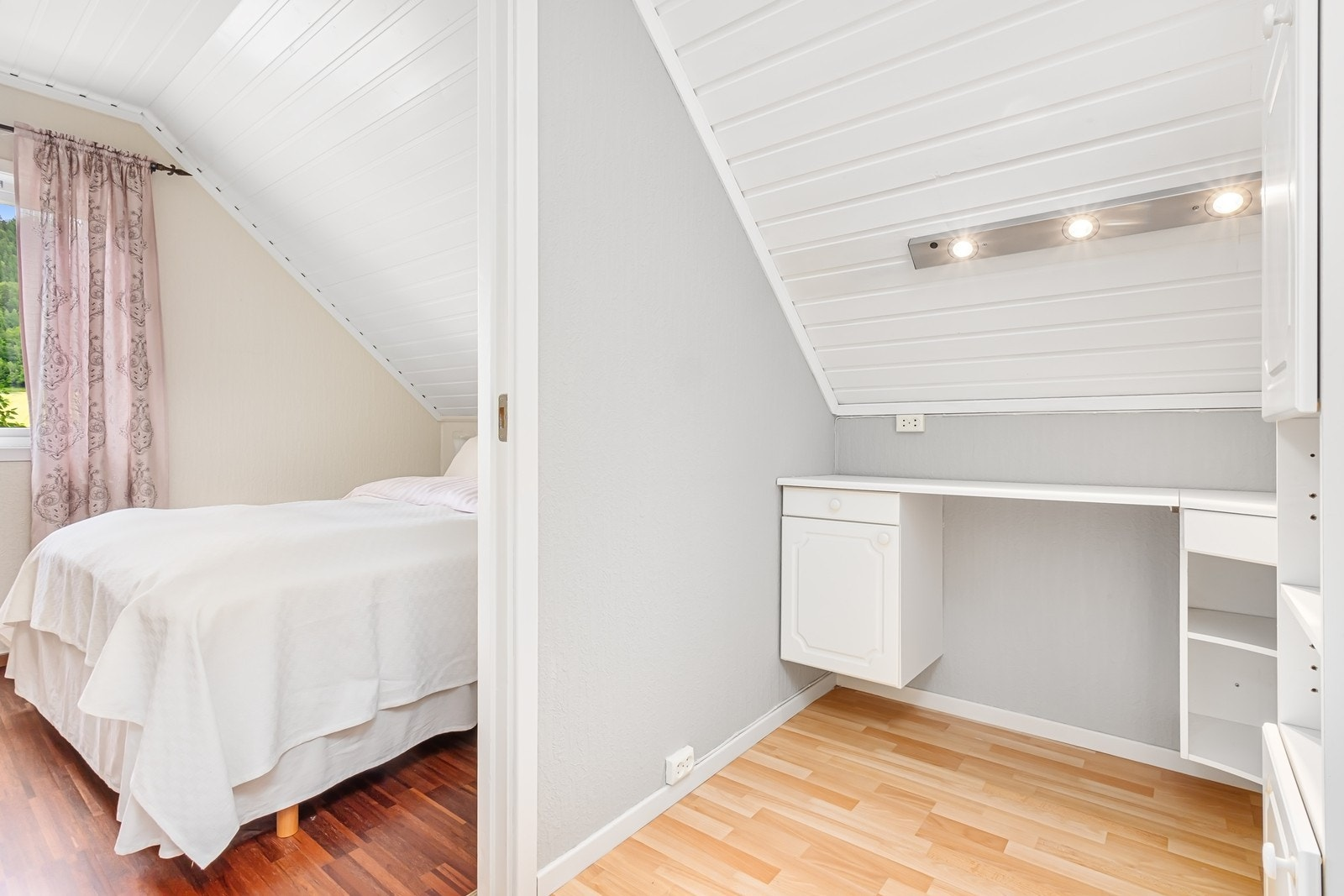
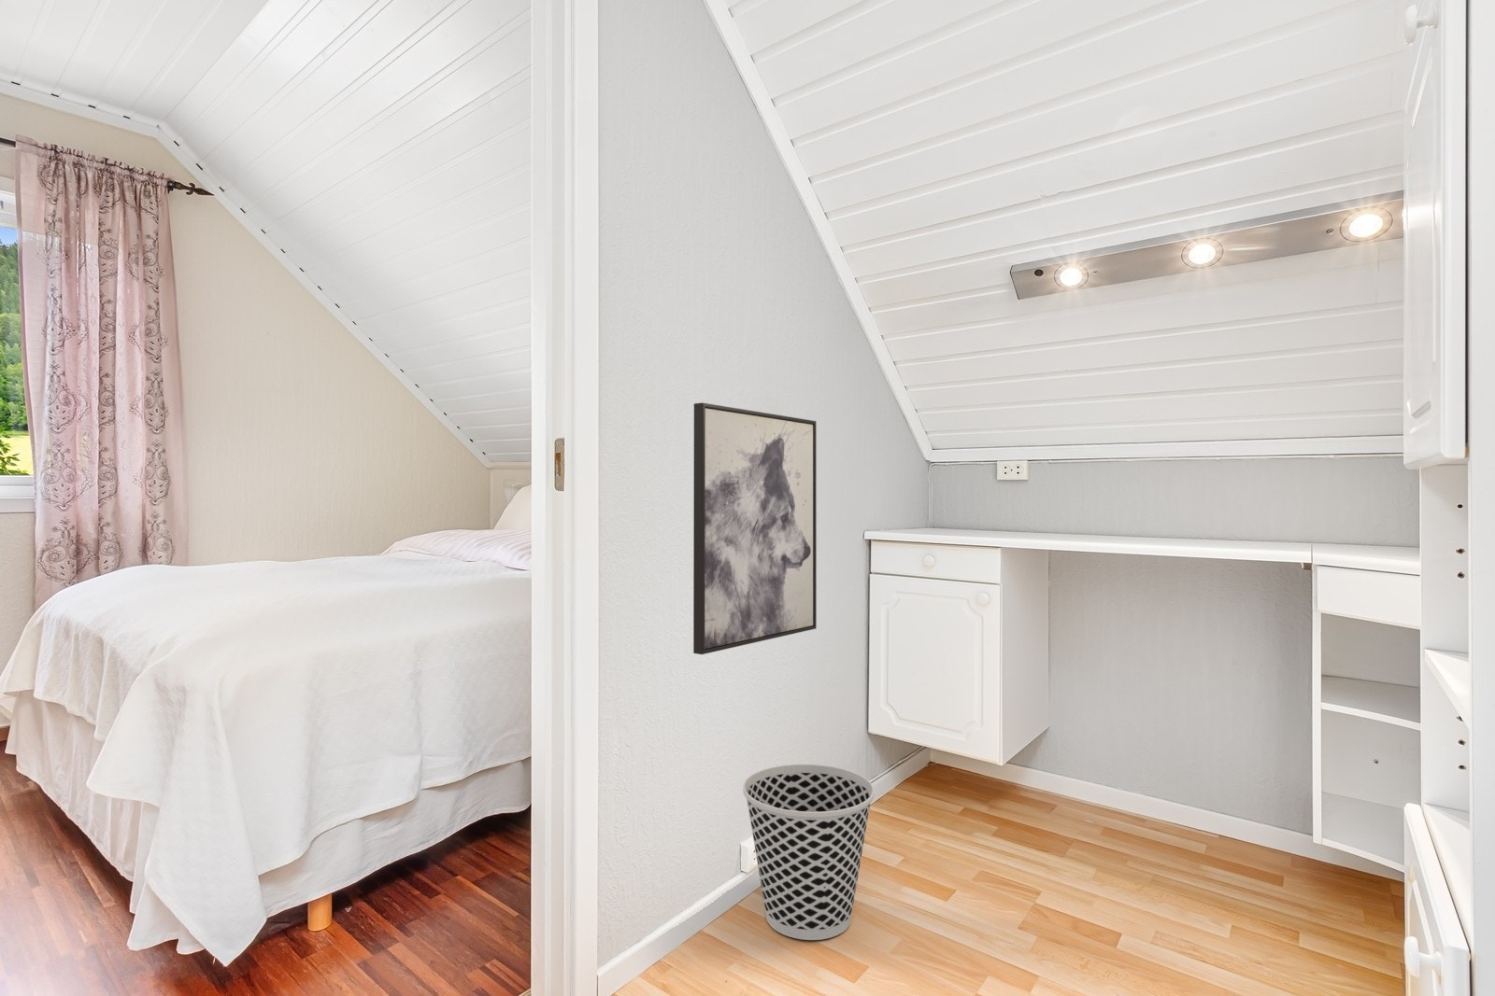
+ wall art [692,402,818,655]
+ wastebasket [742,764,875,940]
